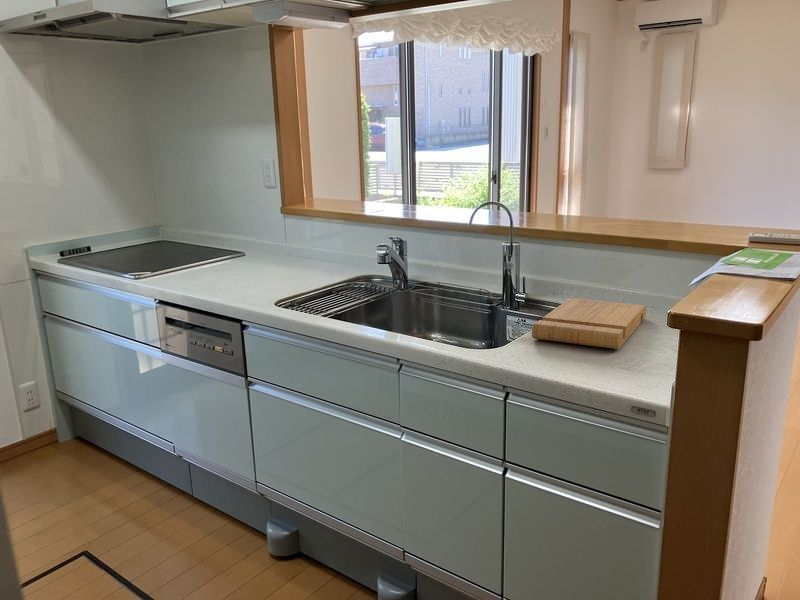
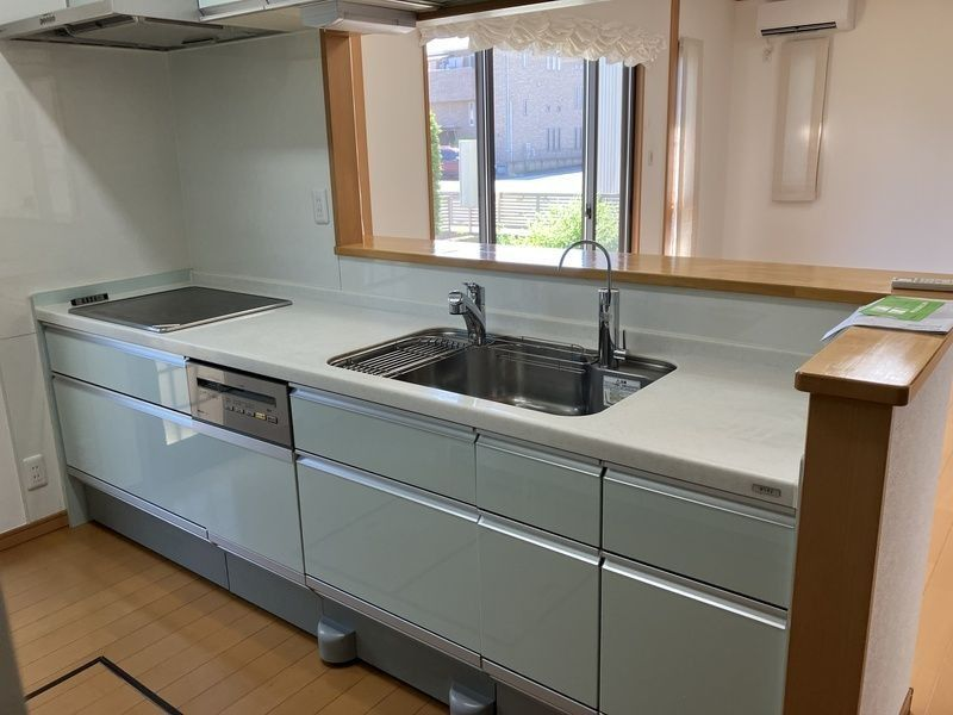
- cutting board [531,297,647,350]
